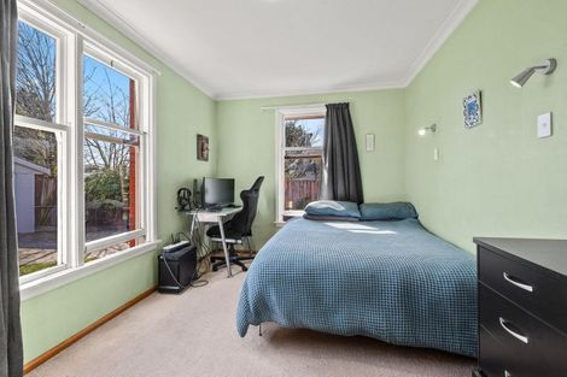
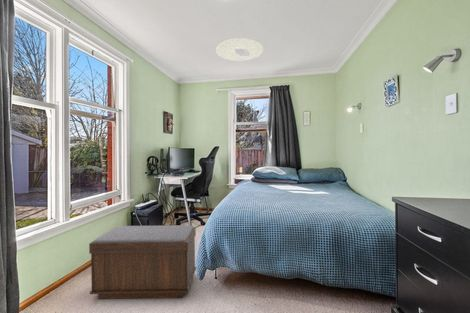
+ bench [88,224,197,300]
+ ceiling light [215,37,264,62]
